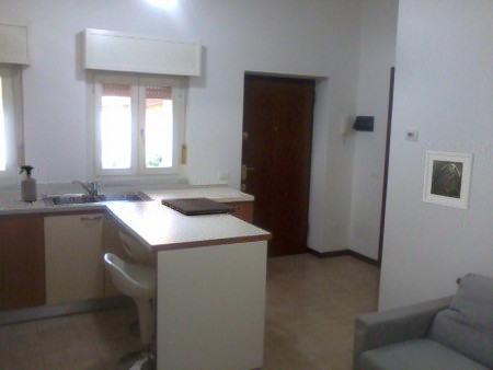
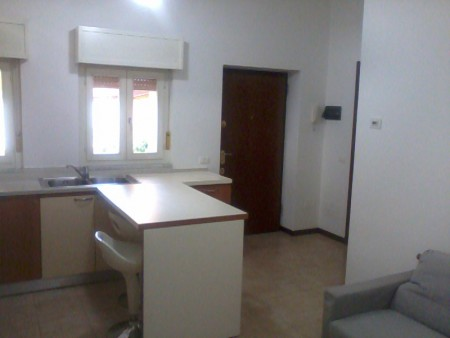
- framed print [421,149,475,211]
- cutting board [160,196,236,216]
- spray bottle [18,164,38,203]
